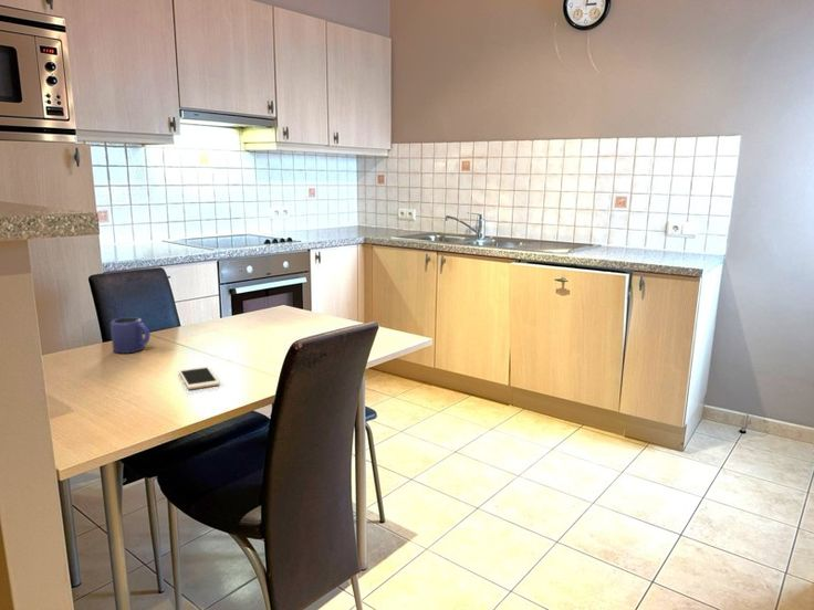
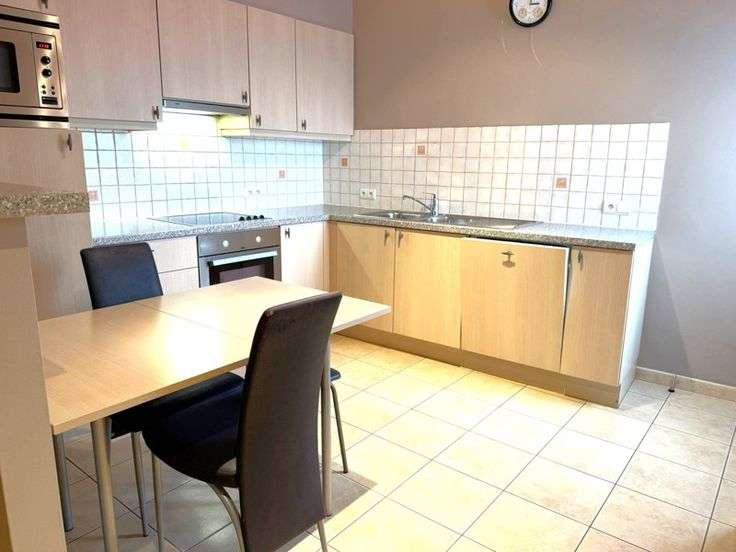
- mug [109,316,152,355]
- cell phone [177,366,220,390]
